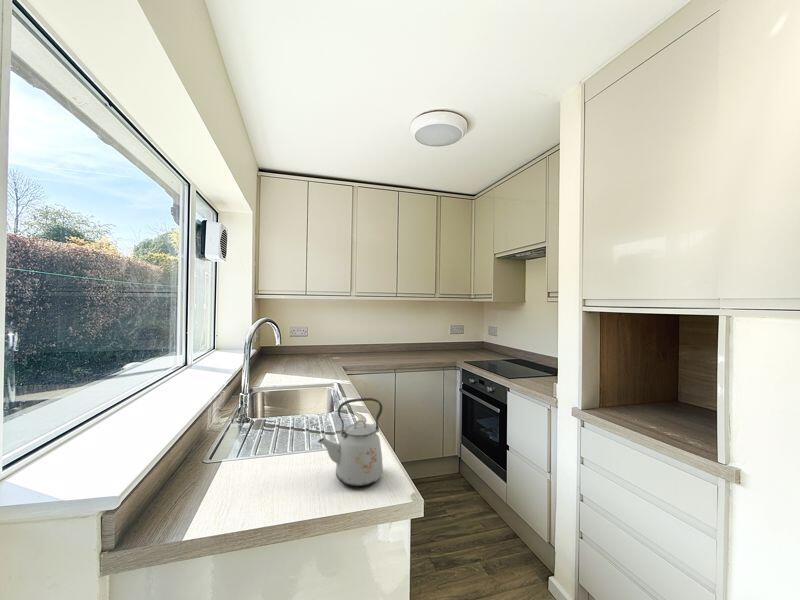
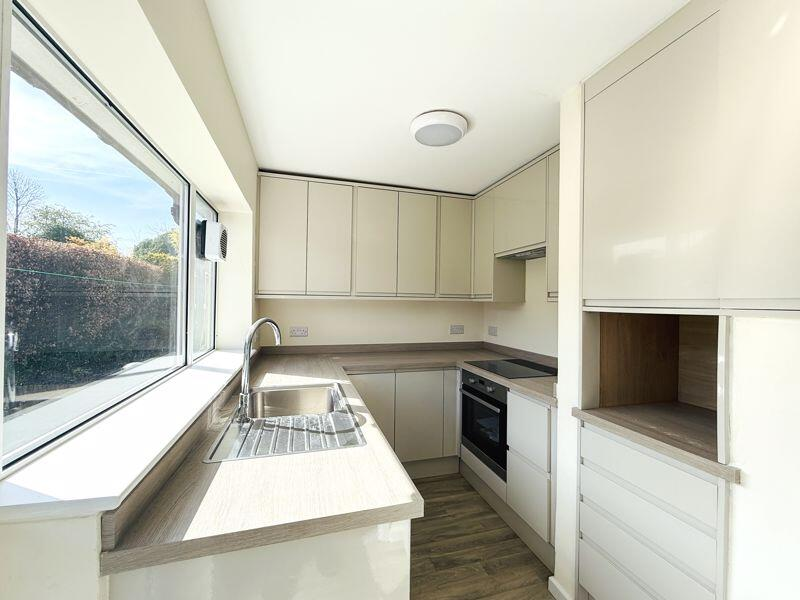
- kettle [317,397,384,487]
